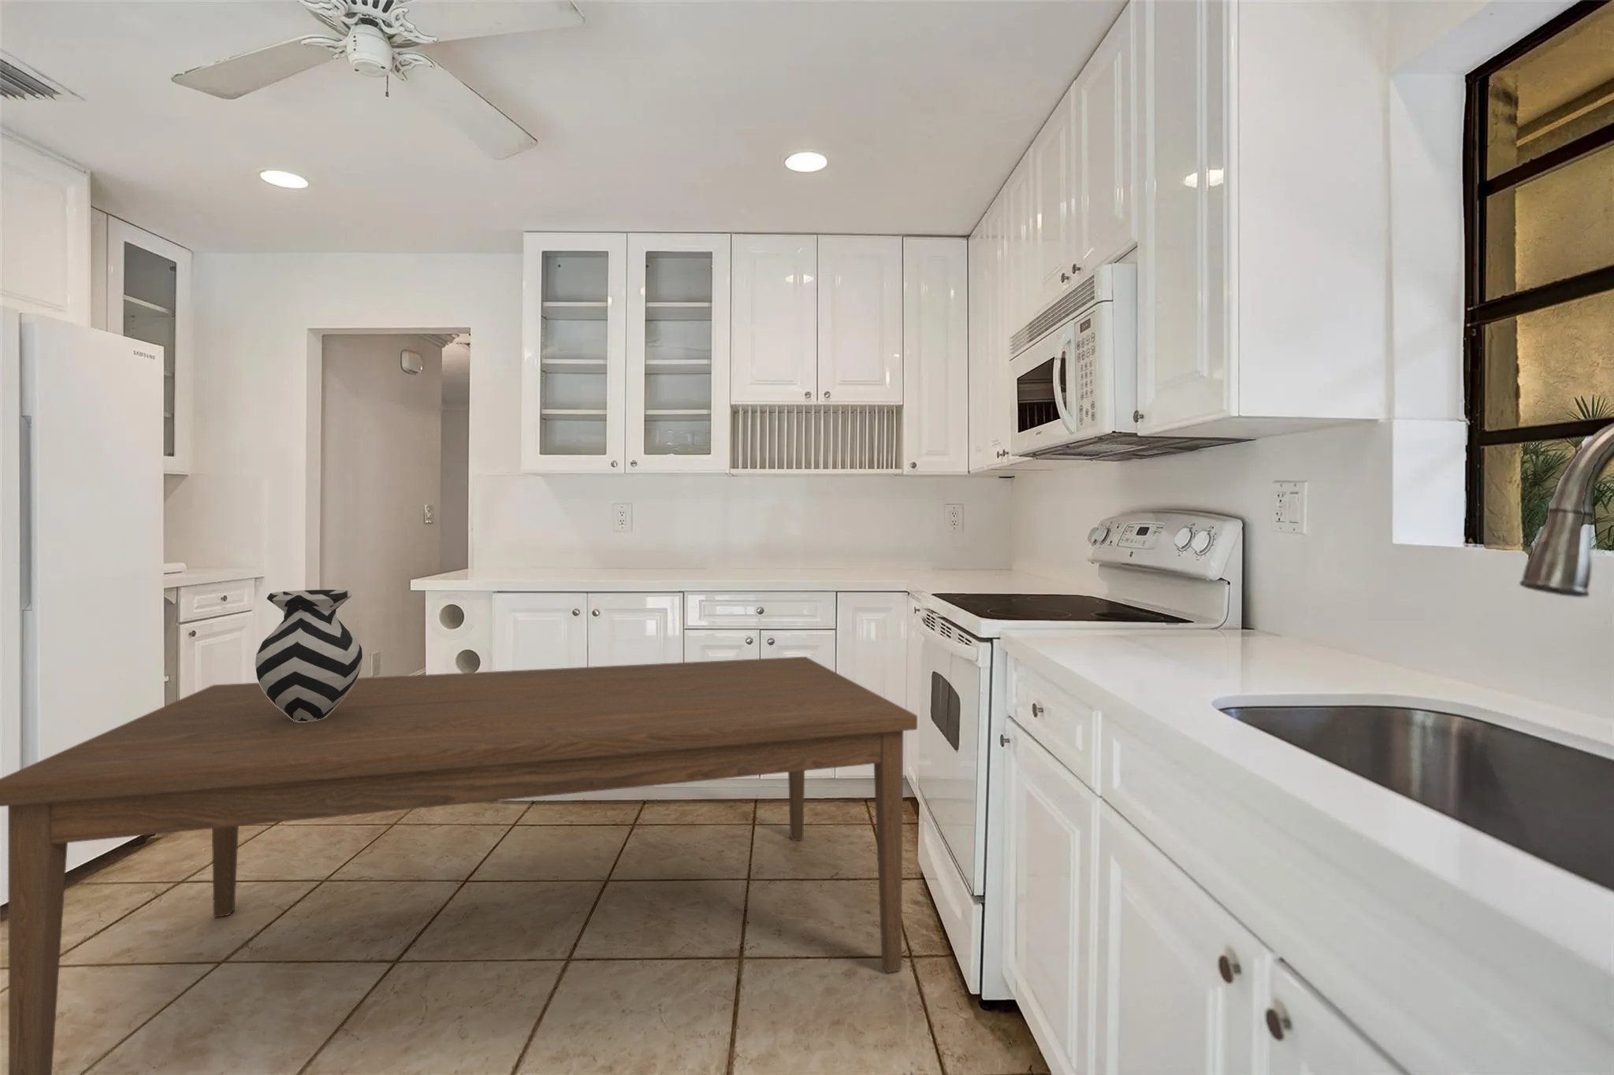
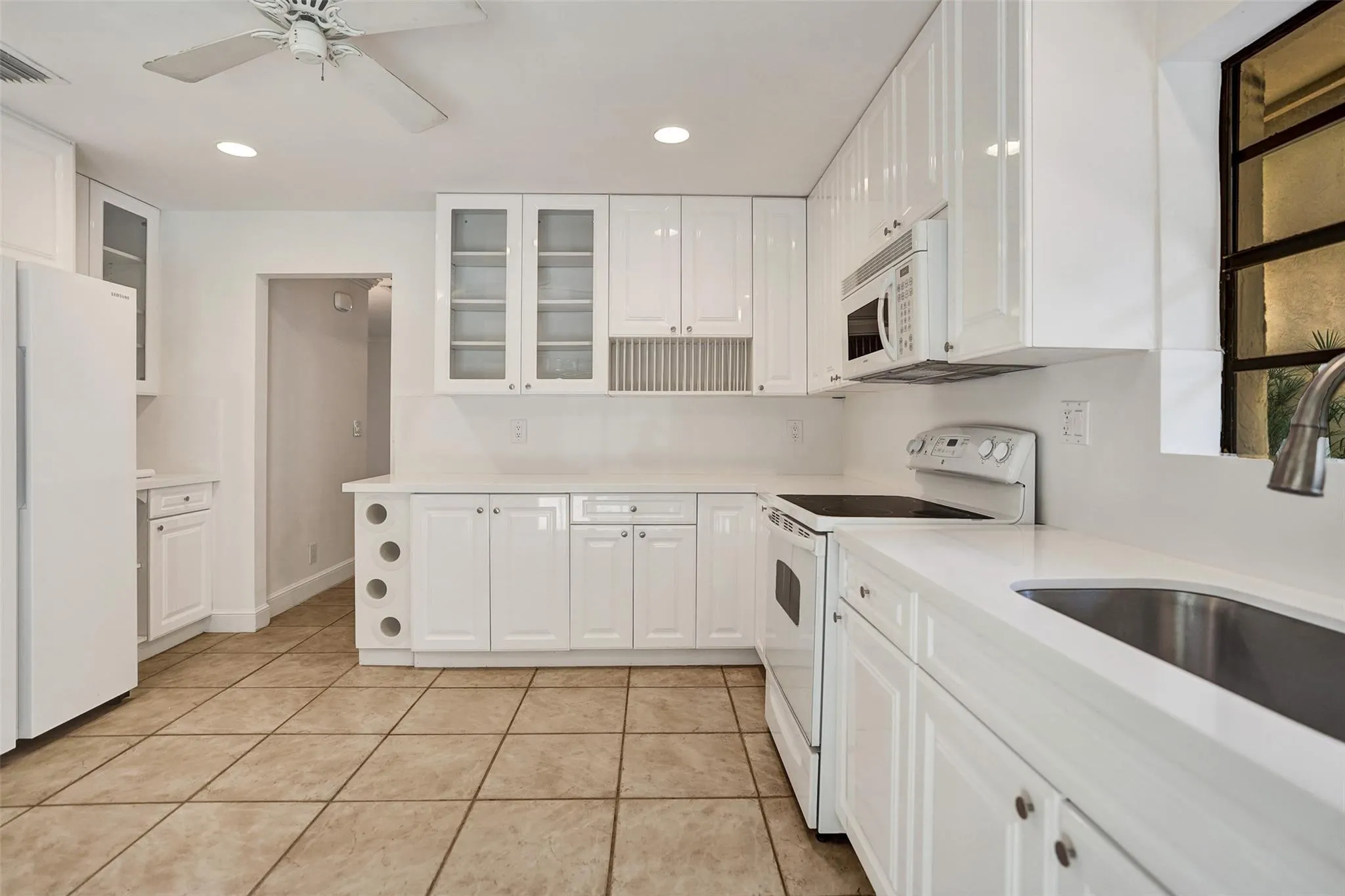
- dining table [0,656,918,1075]
- vase [254,589,364,721]
